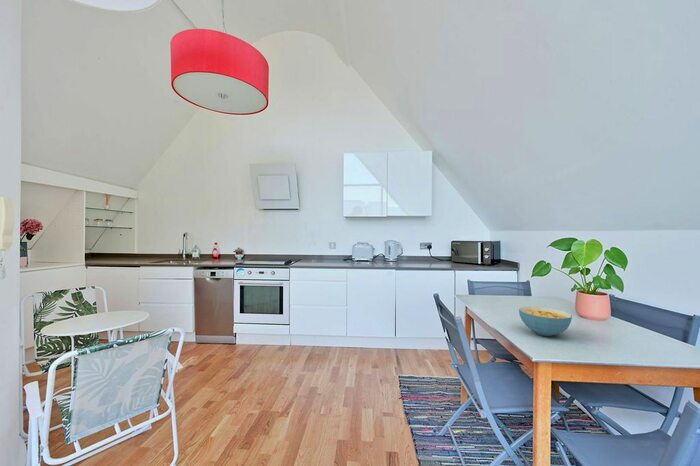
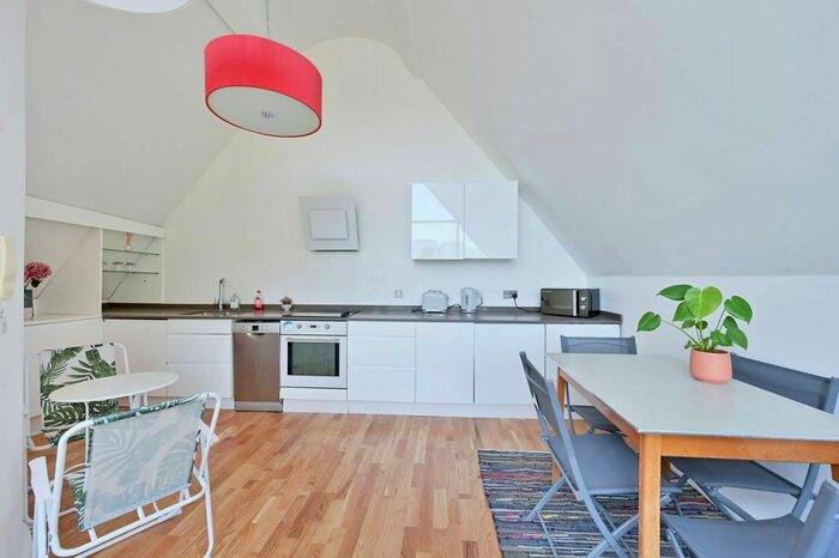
- cereal bowl [518,306,573,337]
